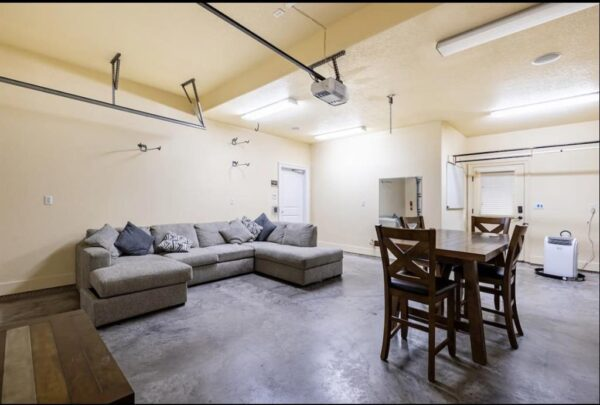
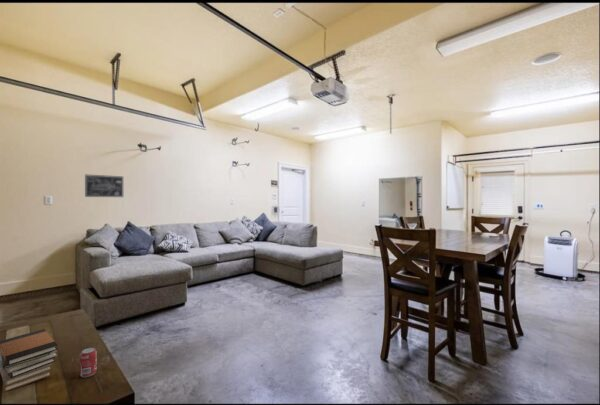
+ book stack [0,328,58,393]
+ beverage can [79,347,98,379]
+ wall art [84,173,124,198]
